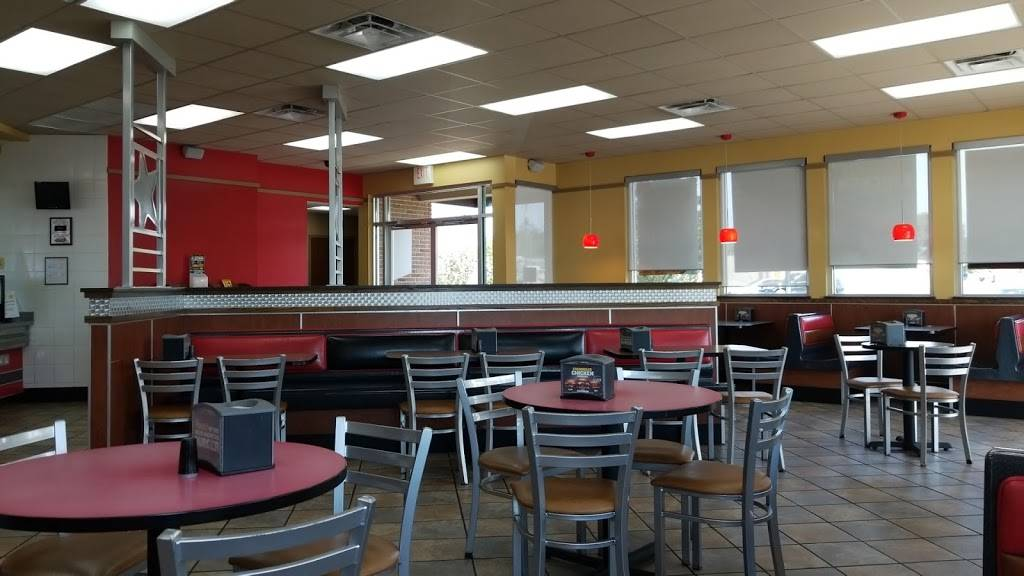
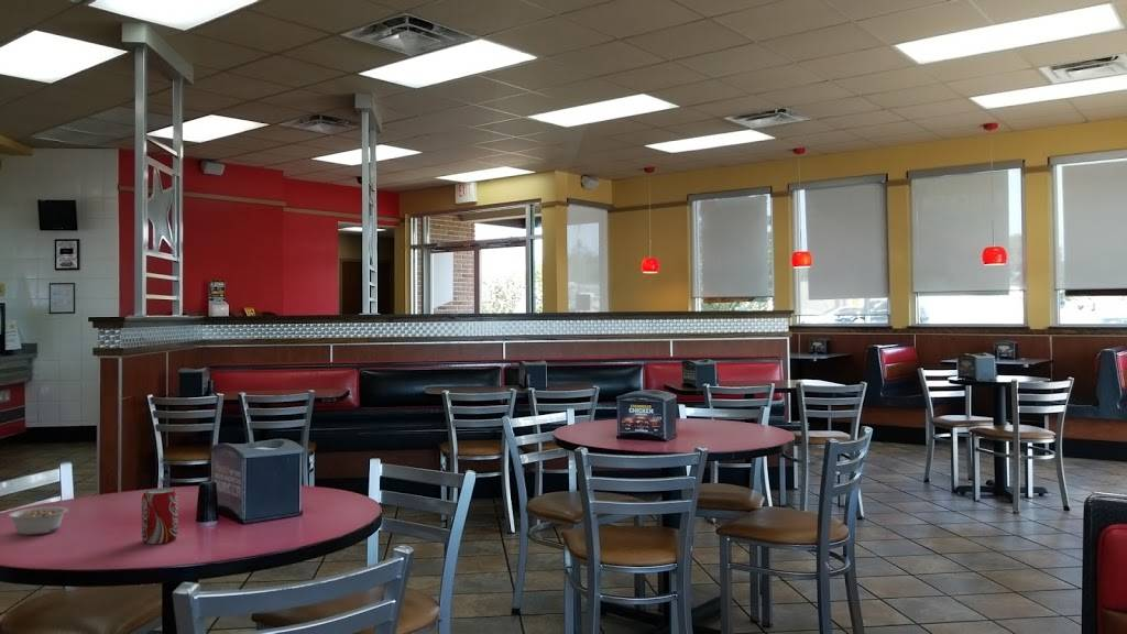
+ legume [7,505,69,536]
+ soda can [141,488,179,545]
